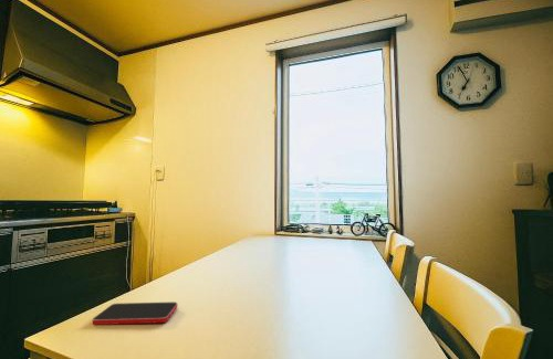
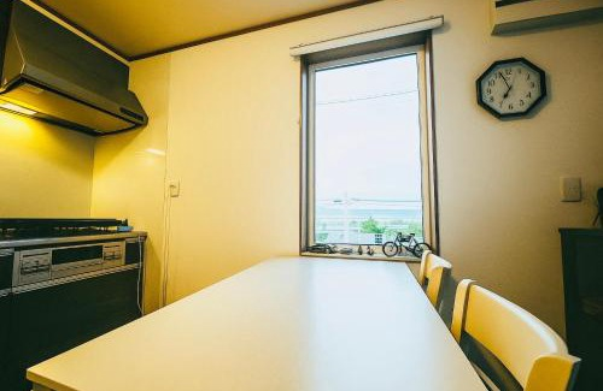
- smartphone [92,302,178,326]
